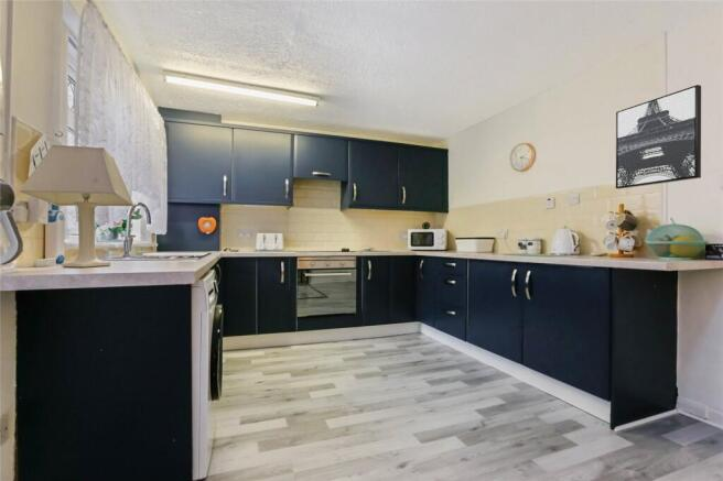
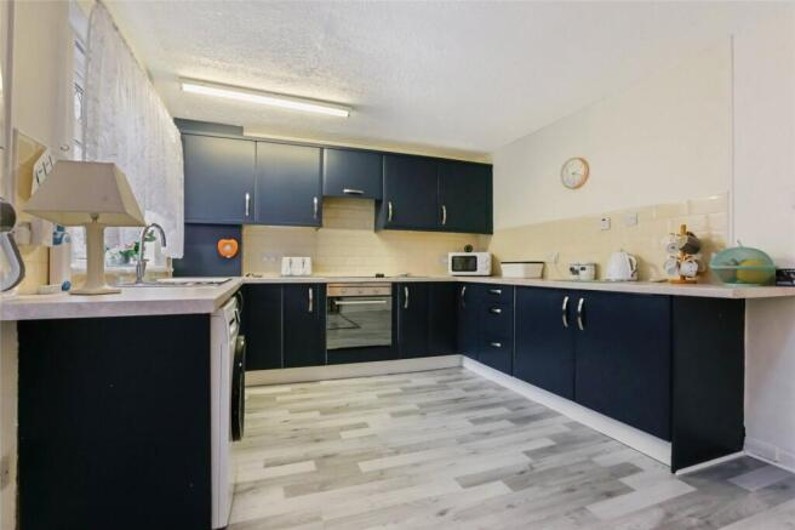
- wall art [615,84,702,190]
